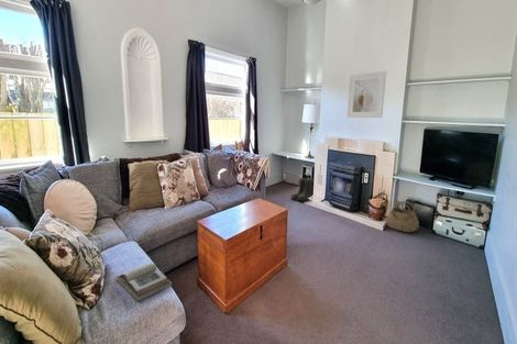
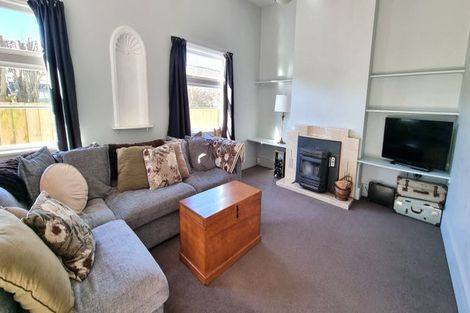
- book [116,262,173,302]
- boots [289,177,315,202]
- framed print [345,70,387,119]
- basket [385,200,420,233]
